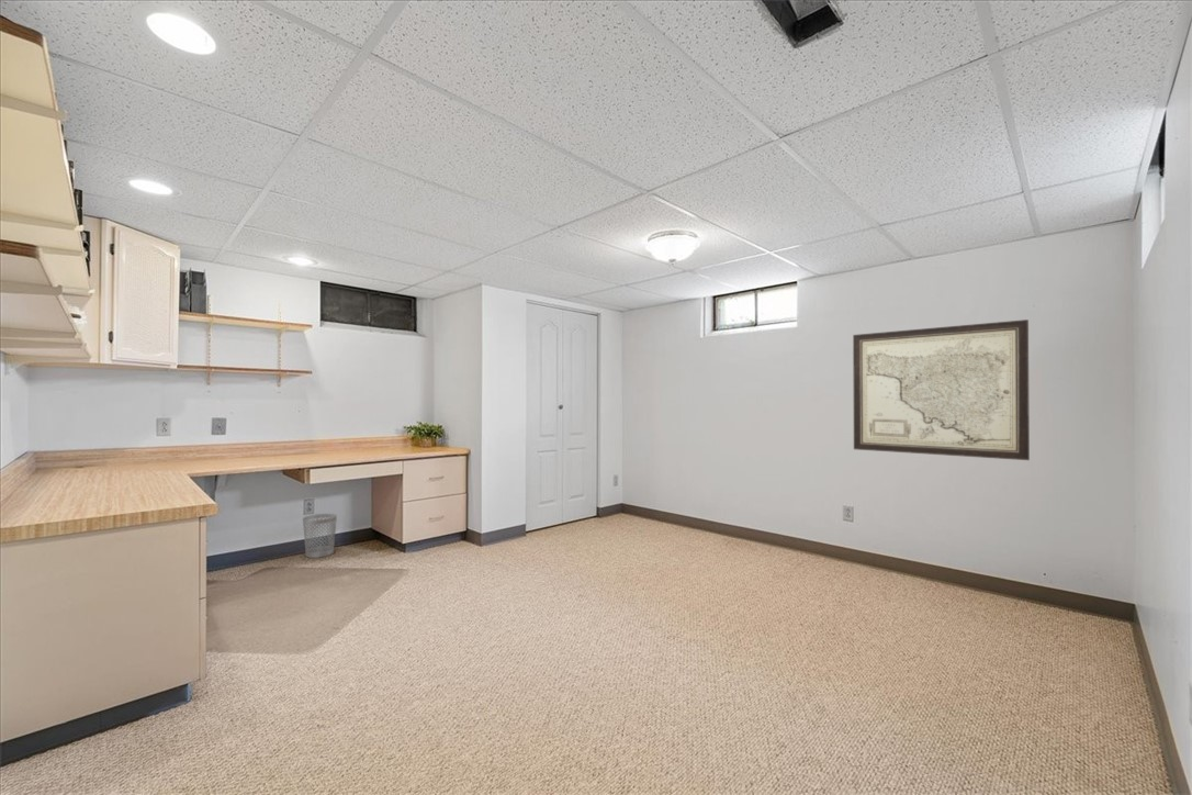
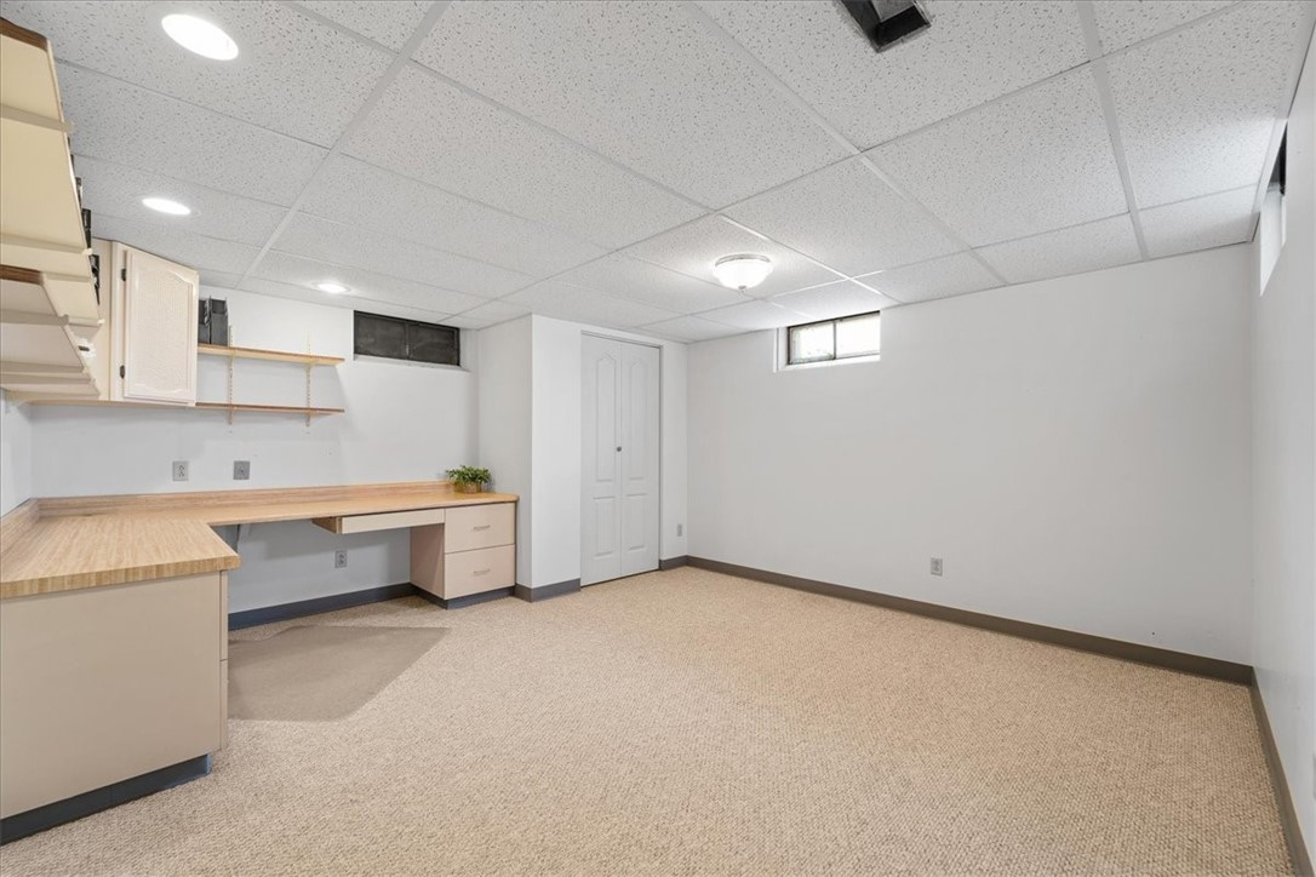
- wastebasket [302,513,338,559]
- wall art [852,318,1031,461]
